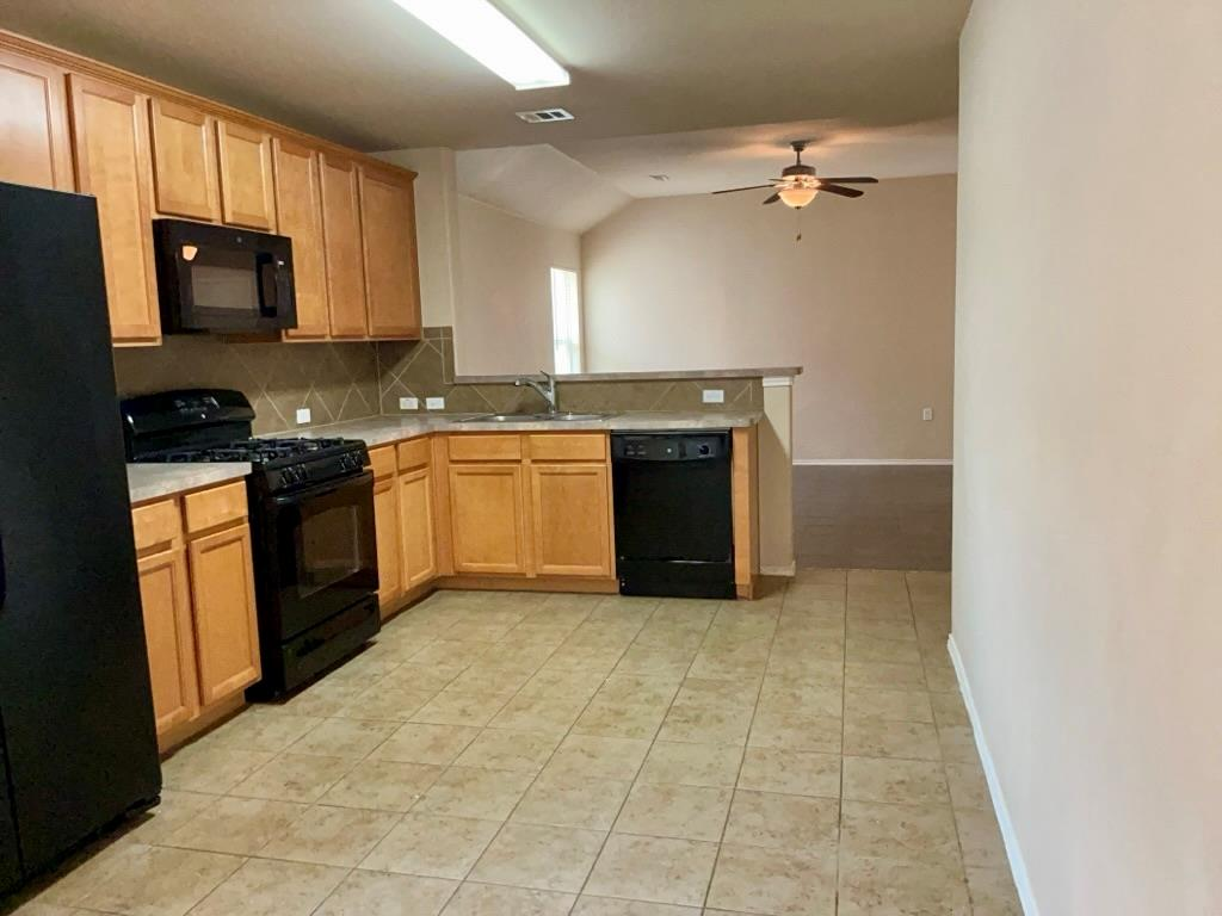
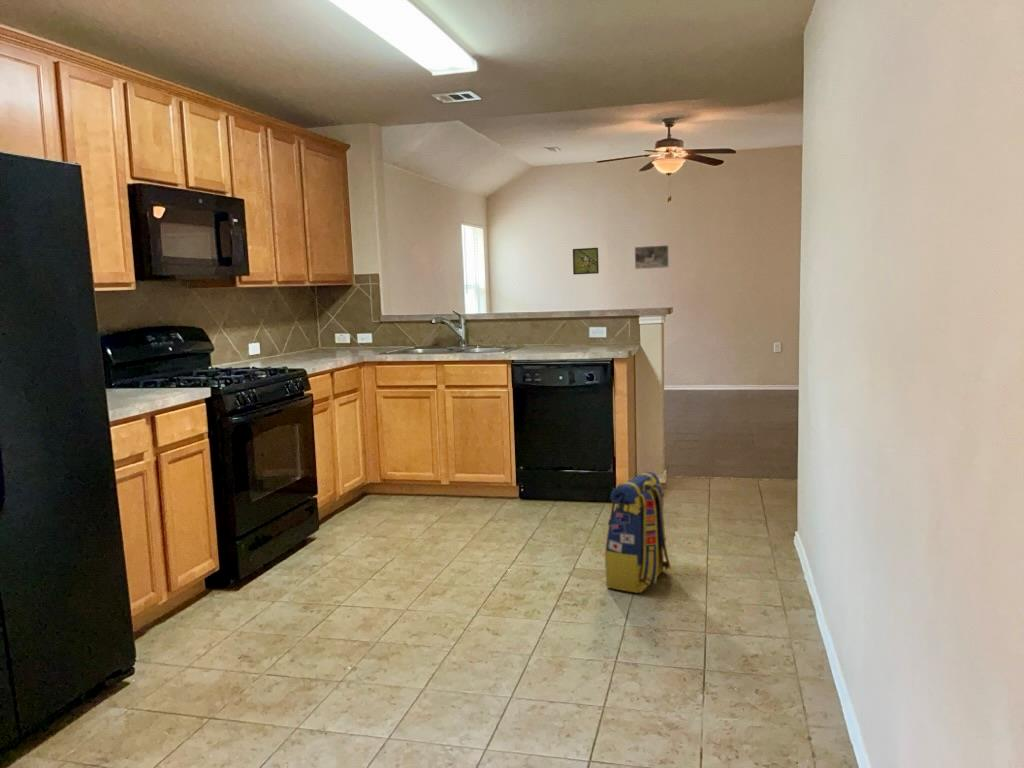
+ backpack [604,471,672,594]
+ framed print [634,244,670,270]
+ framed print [572,247,600,276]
